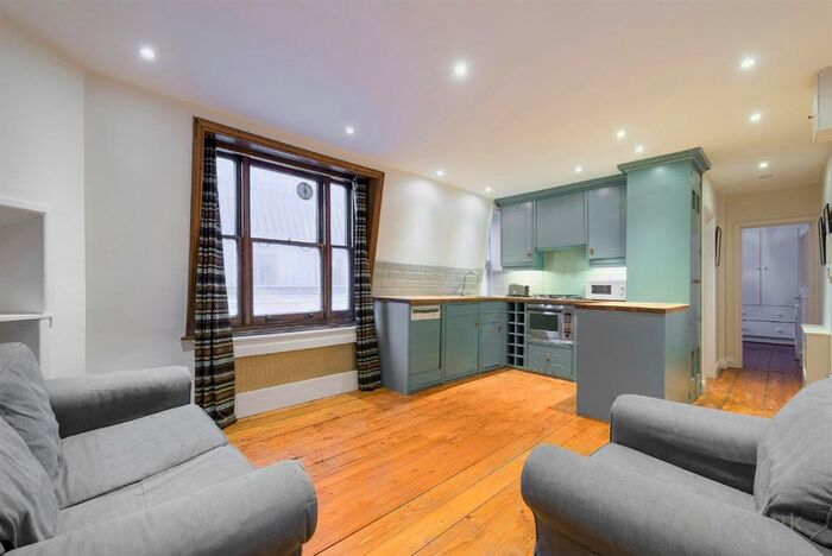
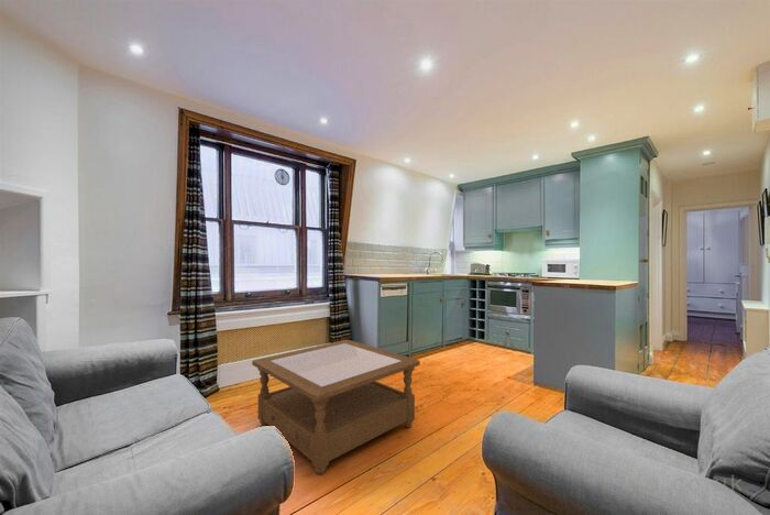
+ coffee table [251,339,421,475]
